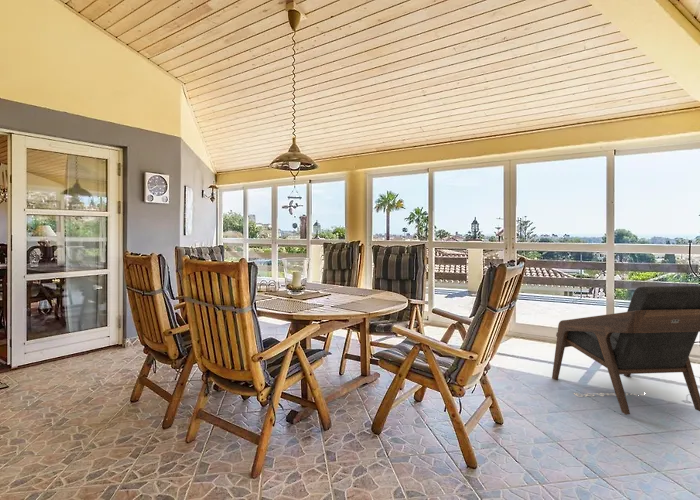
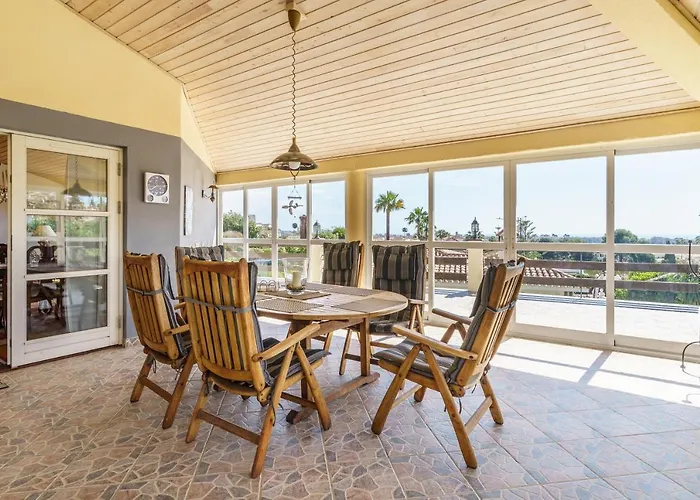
- lounge chair [551,285,700,416]
